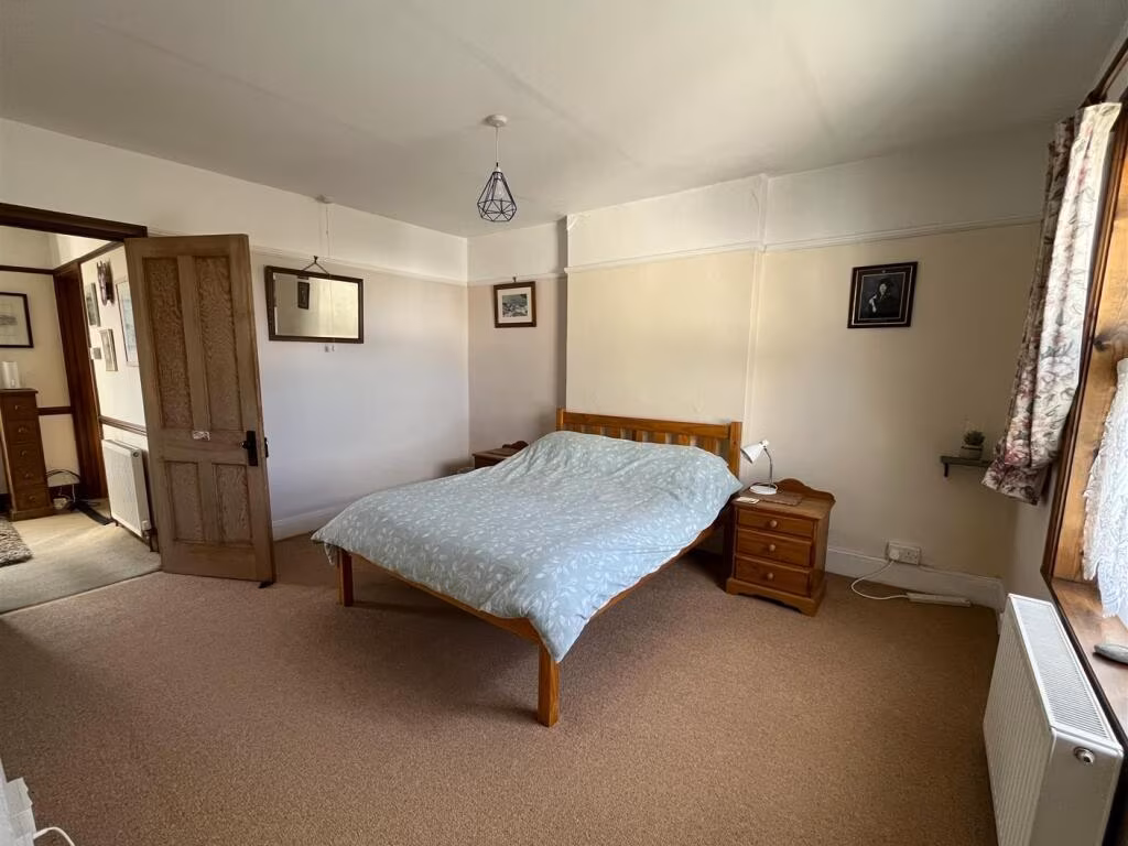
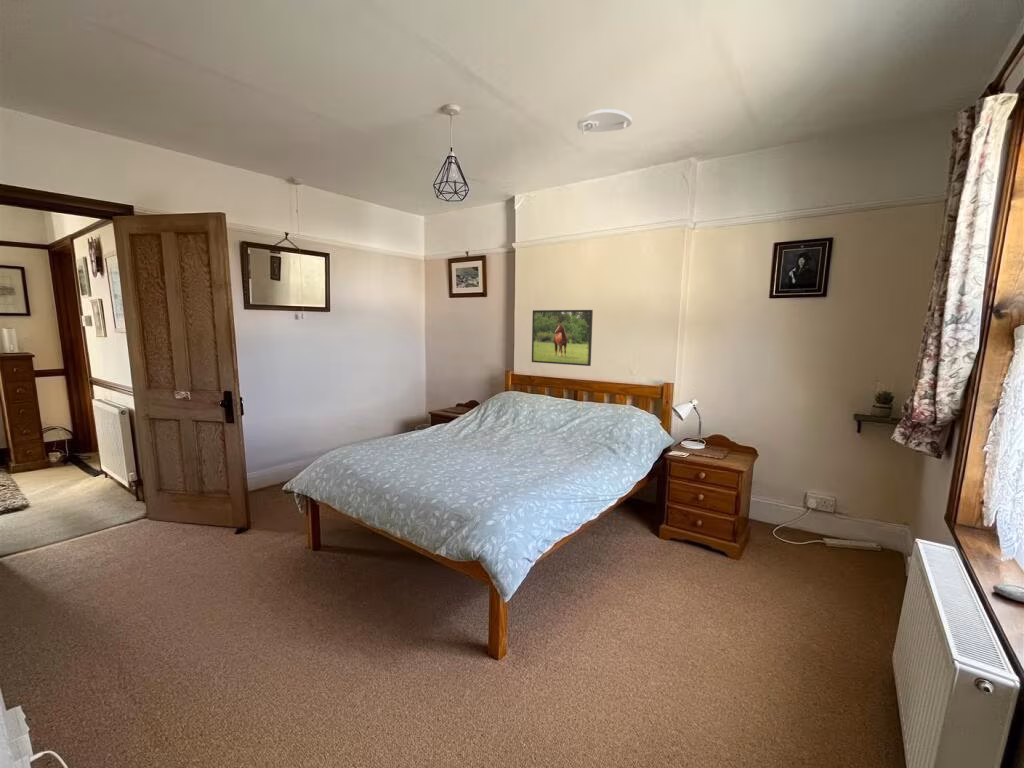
+ smoke detector [576,108,633,135]
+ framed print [531,309,594,367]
